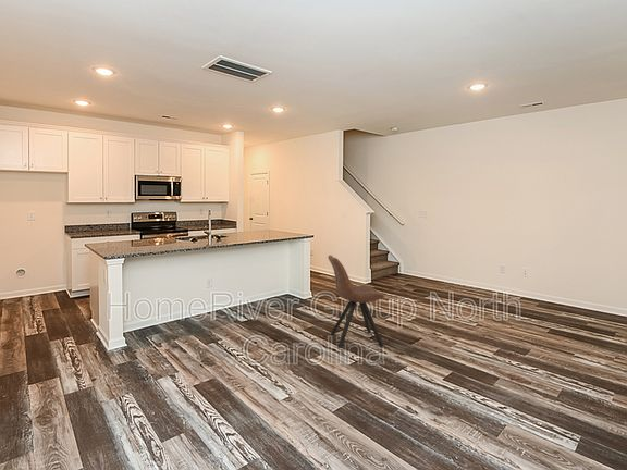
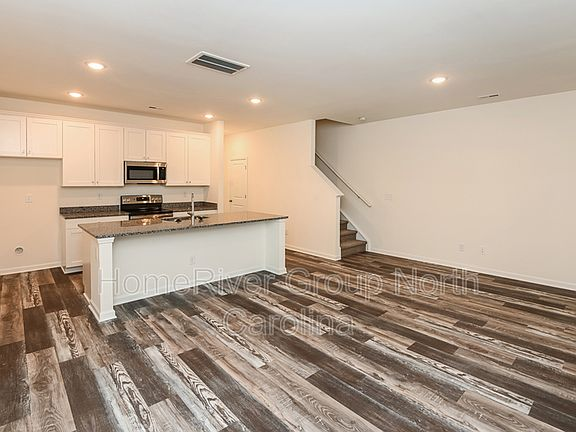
- chair [327,255,385,349]
